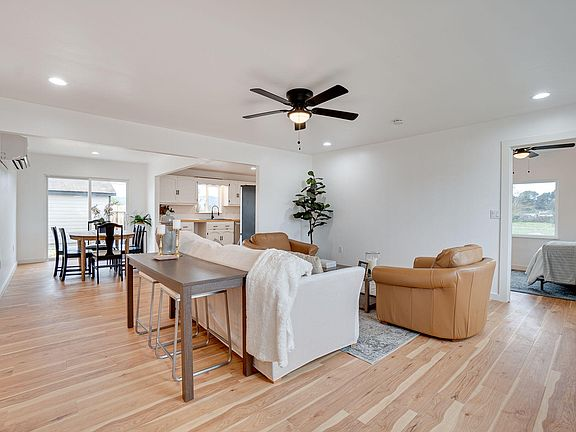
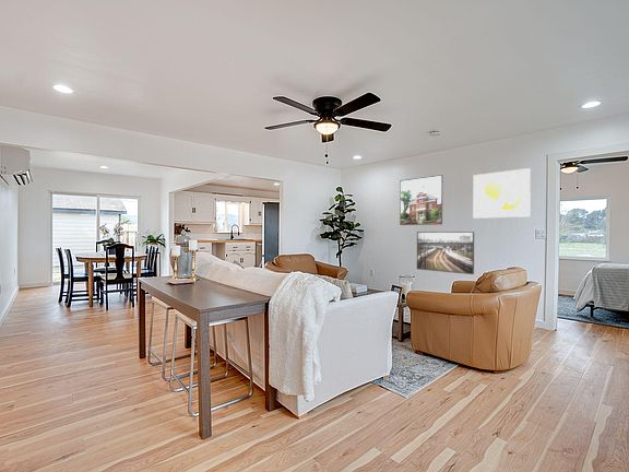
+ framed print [399,174,443,226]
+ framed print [416,231,475,275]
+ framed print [472,167,532,220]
